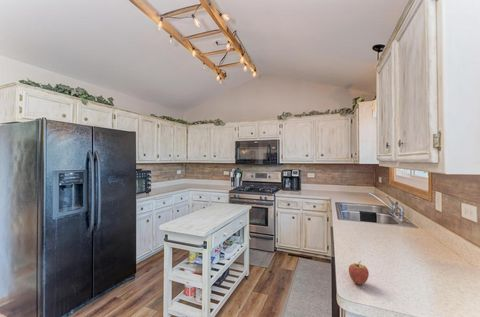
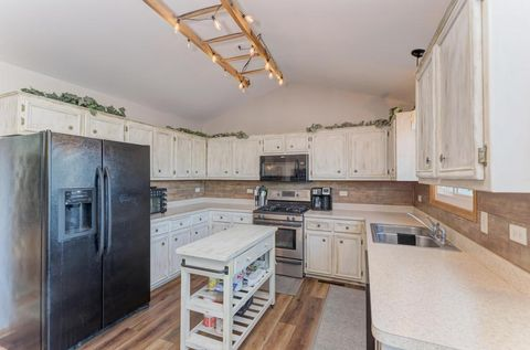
- fruit [348,261,370,286]
